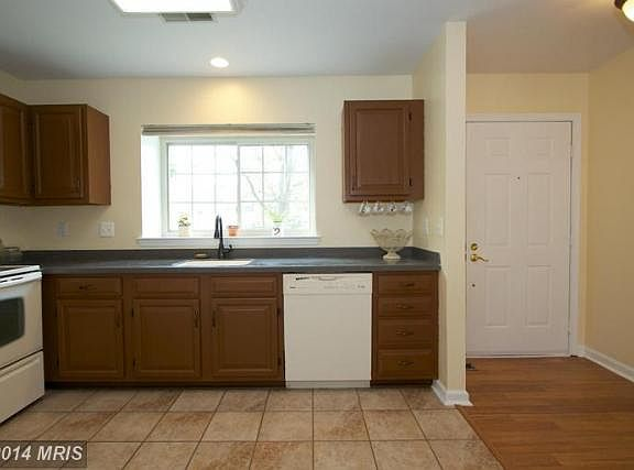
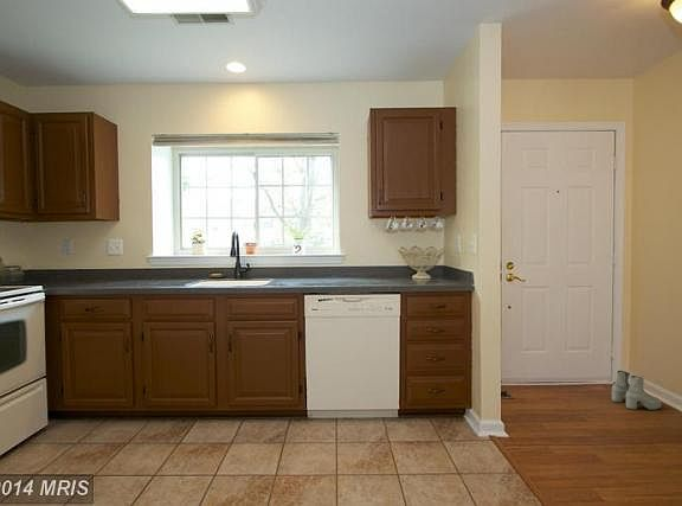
+ boots [611,370,662,411]
